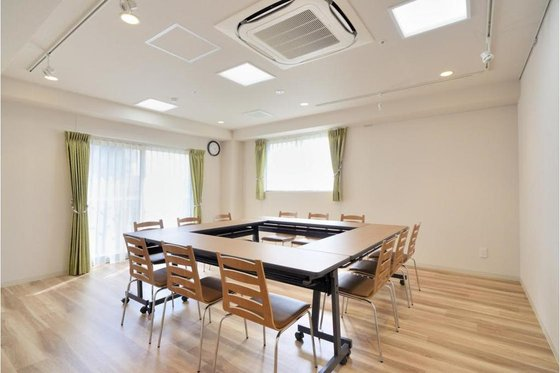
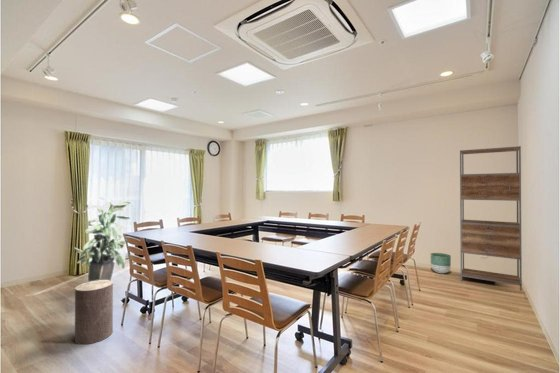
+ planter [430,252,452,274]
+ stool [74,280,114,345]
+ shelving unit [459,145,523,292]
+ indoor plant [73,196,135,282]
